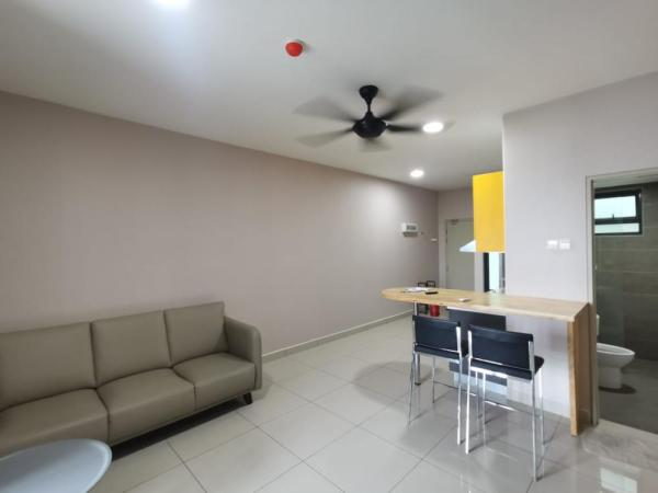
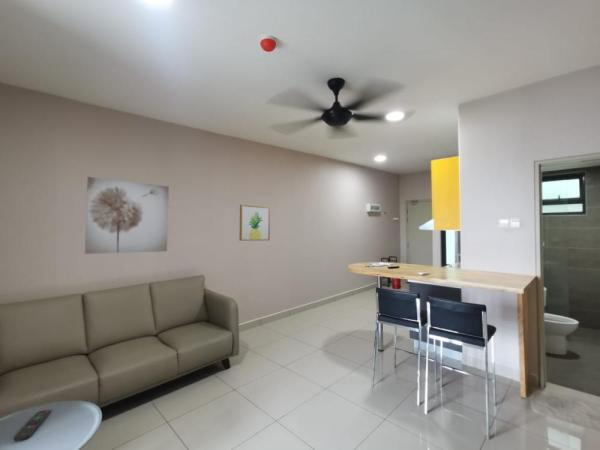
+ remote control [12,409,52,442]
+ wall art [238,204,271,242]
+ wall art [84,176,170,255]
